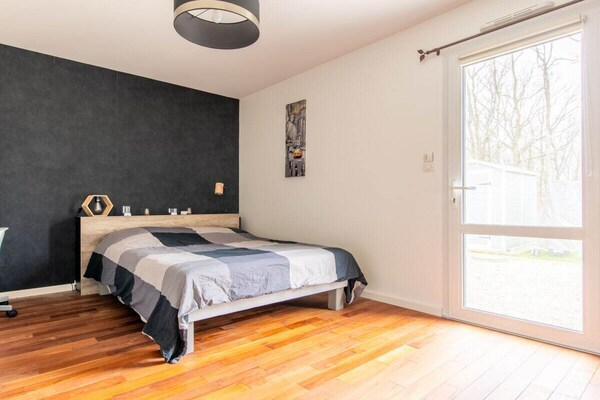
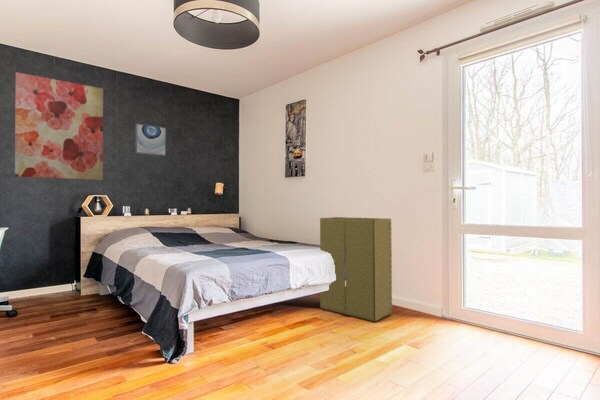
+ laundry hamper [319,216,393,323]
+ wall art [135,122,167,157]
+ wall art [14,71,104,181]
